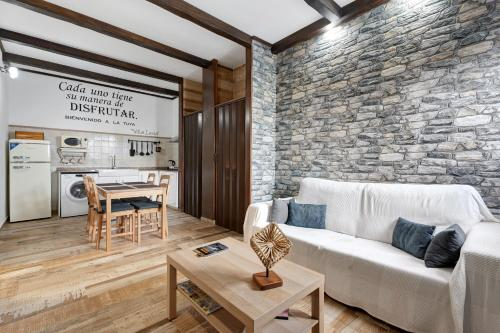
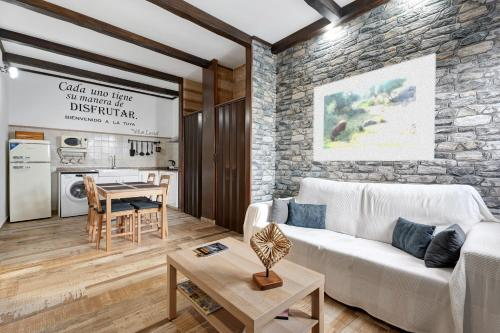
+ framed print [312,52,437,162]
